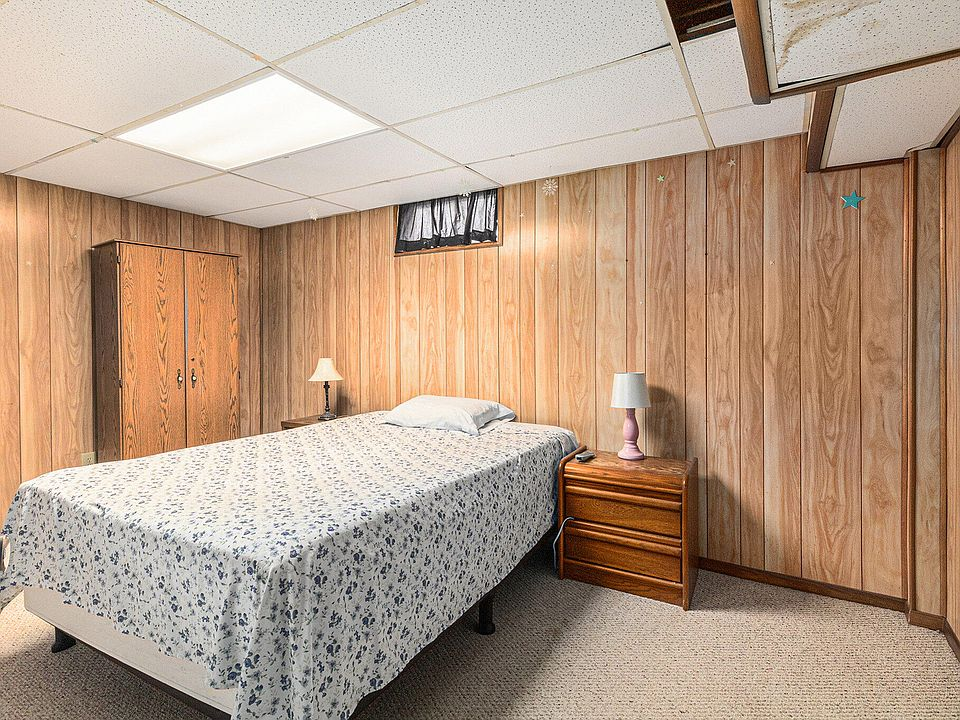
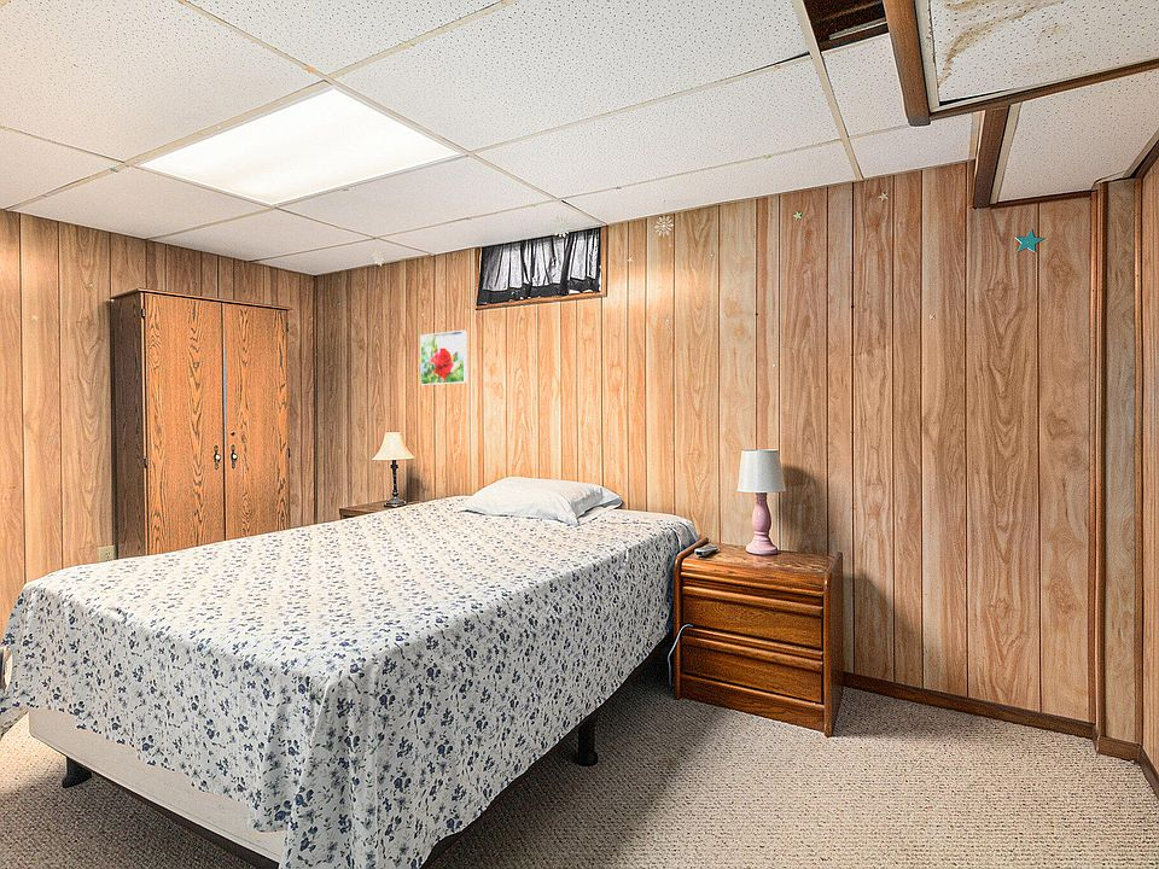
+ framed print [419,329,468,386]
